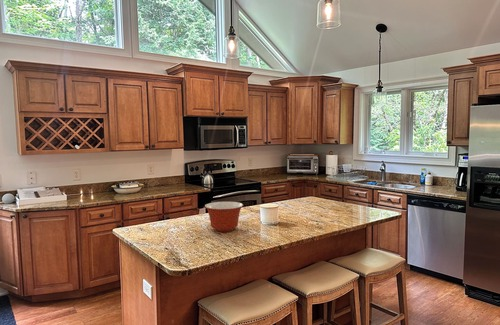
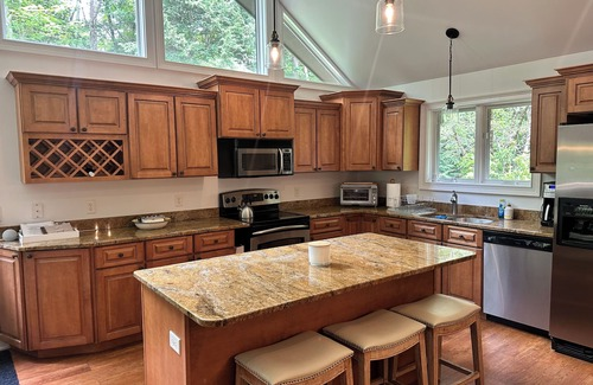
- mixing bowl [204,201,244,233]
